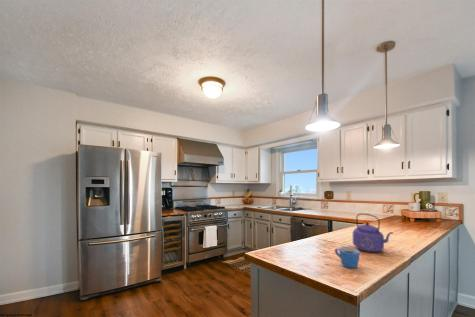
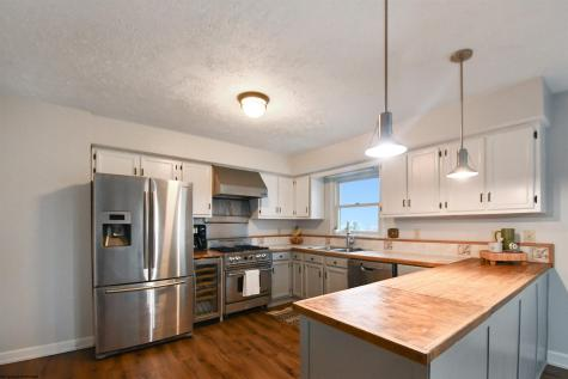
- mug [334,246,361,269]
- kettle [352,213,394,253]
